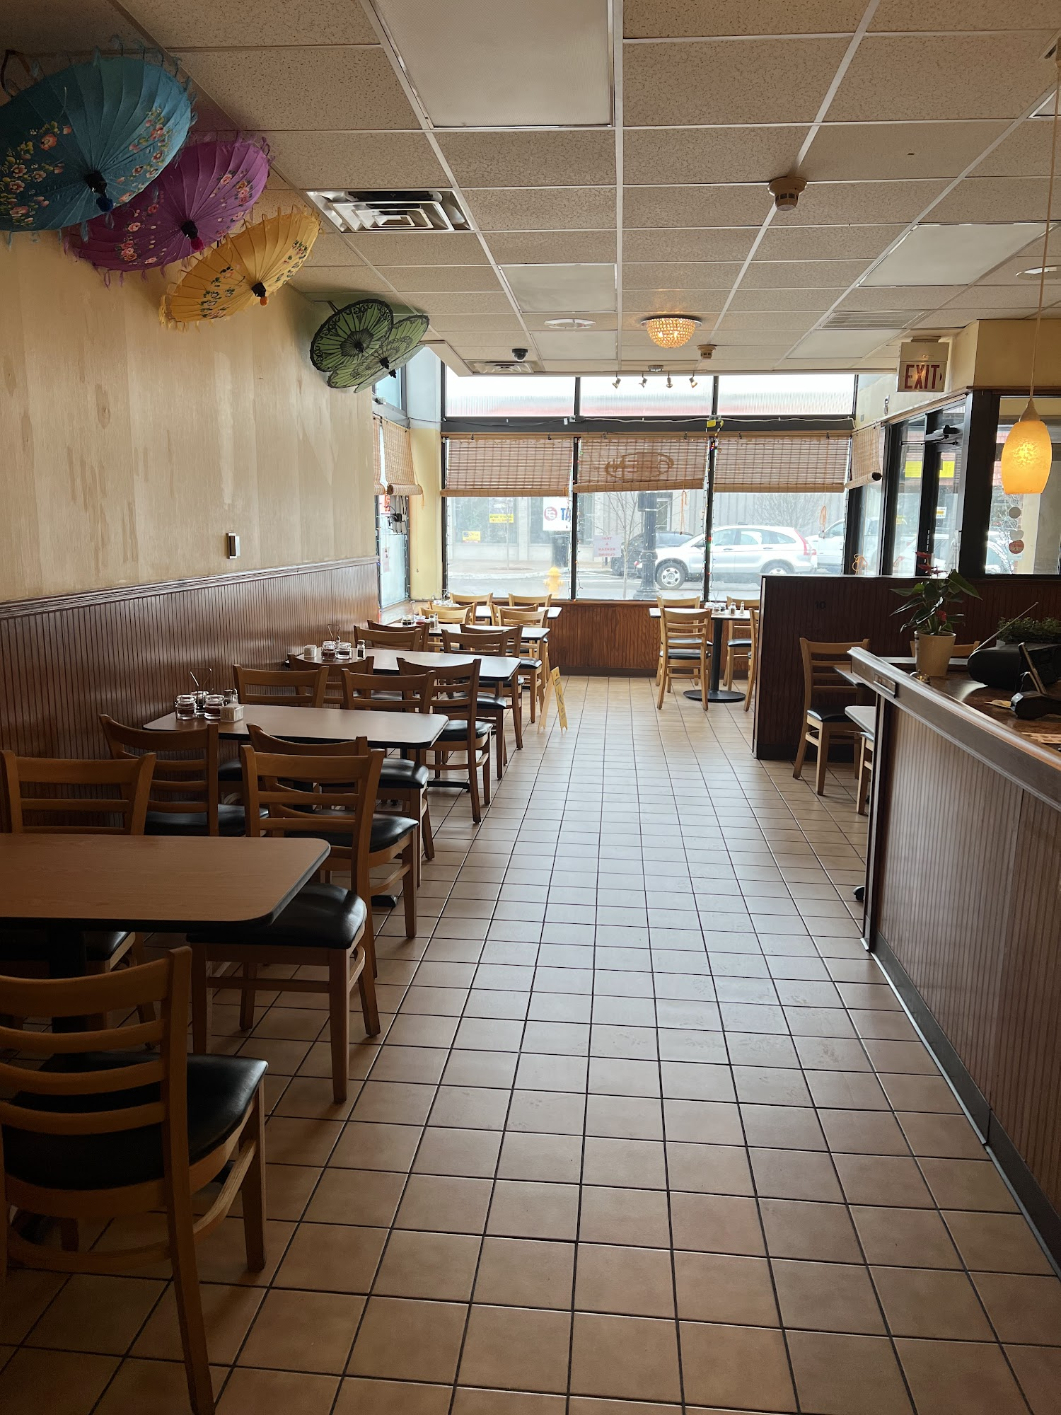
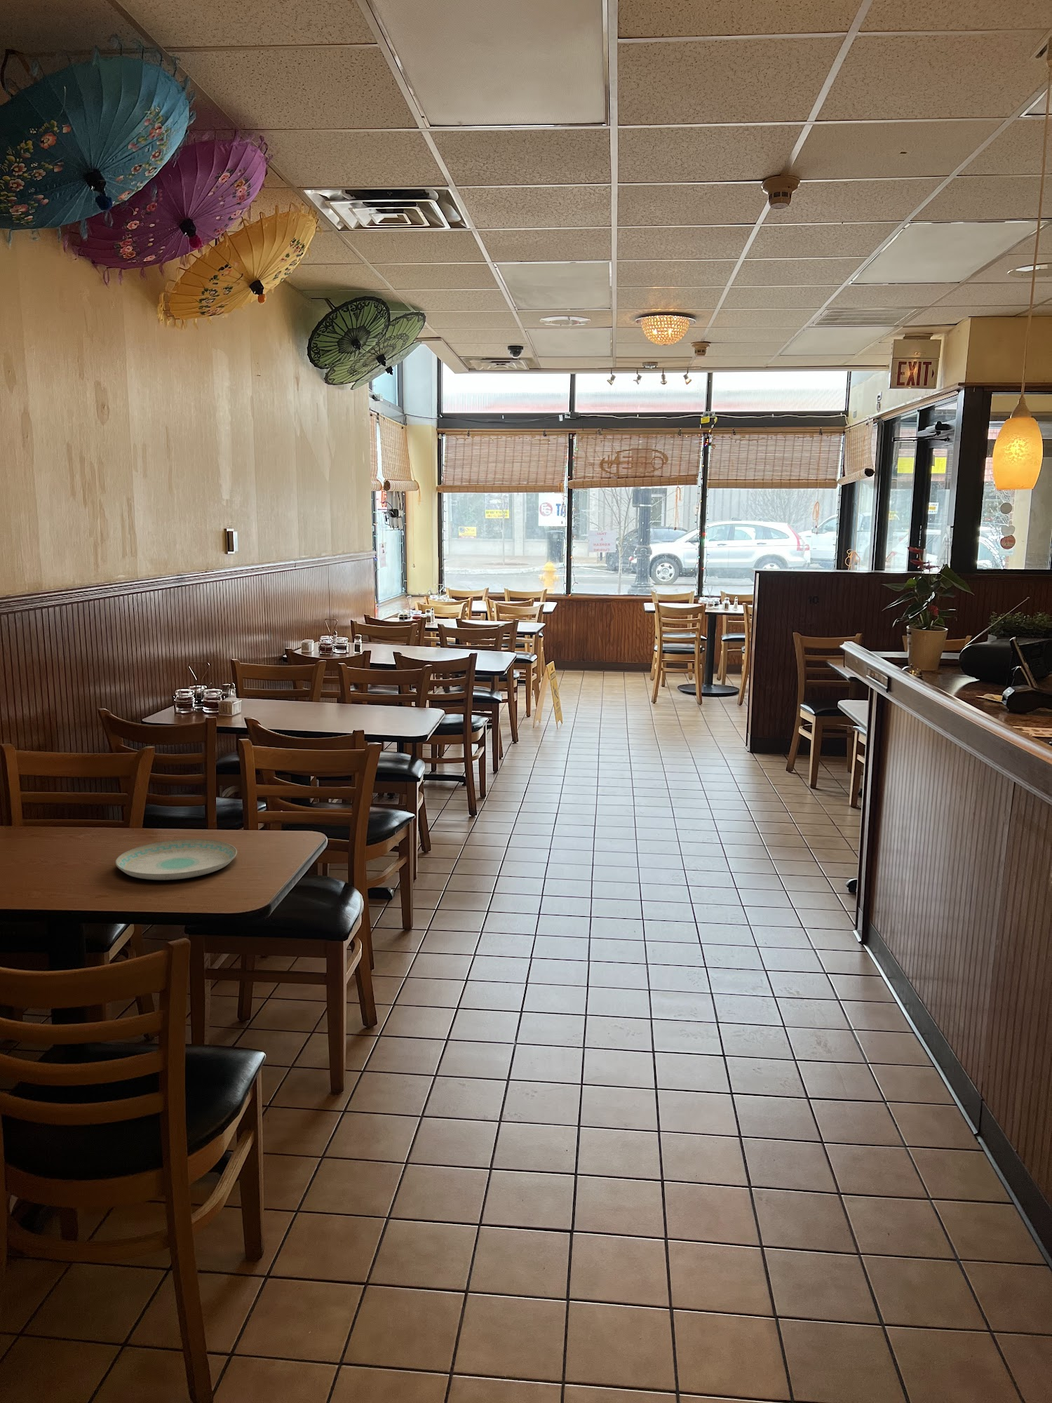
+ plate [115,838,238,880]
